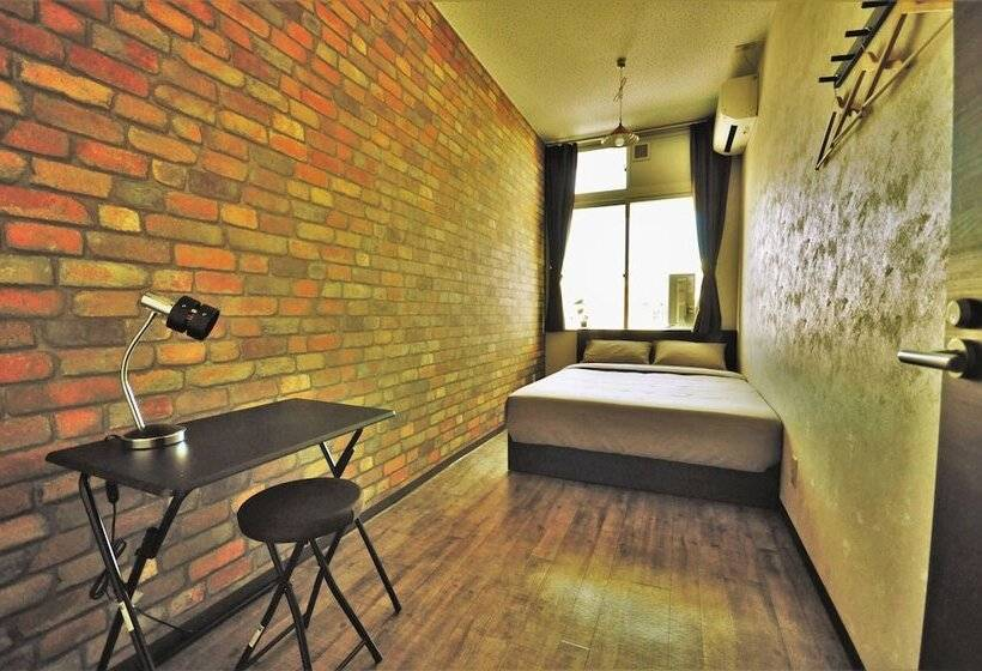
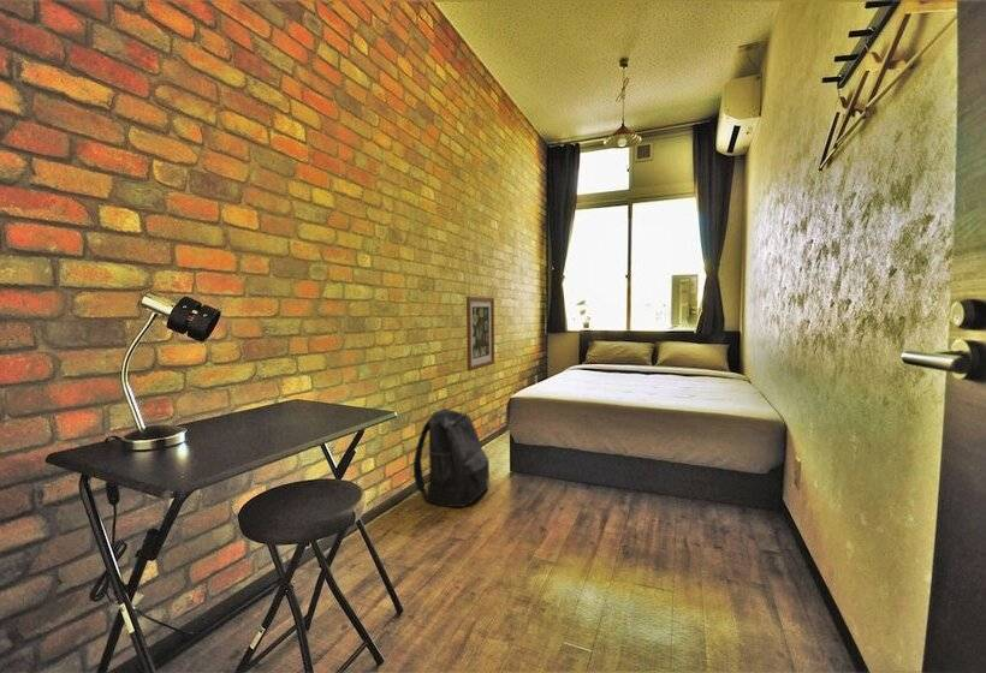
+ wall art [465,296,495,373]
+ backpack [412,407,492,508]
